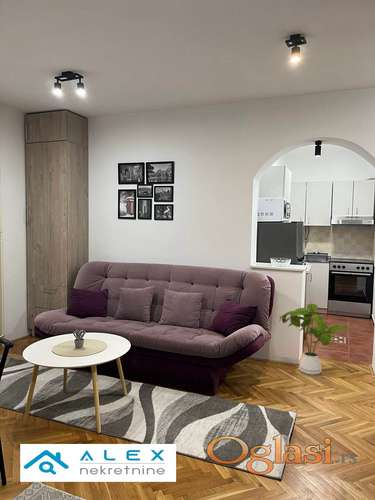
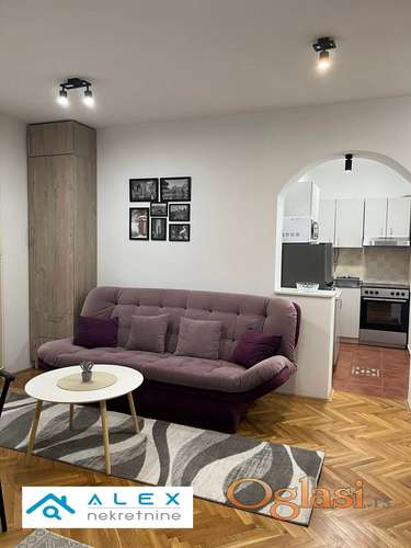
- house plant [278,303,351,376]
